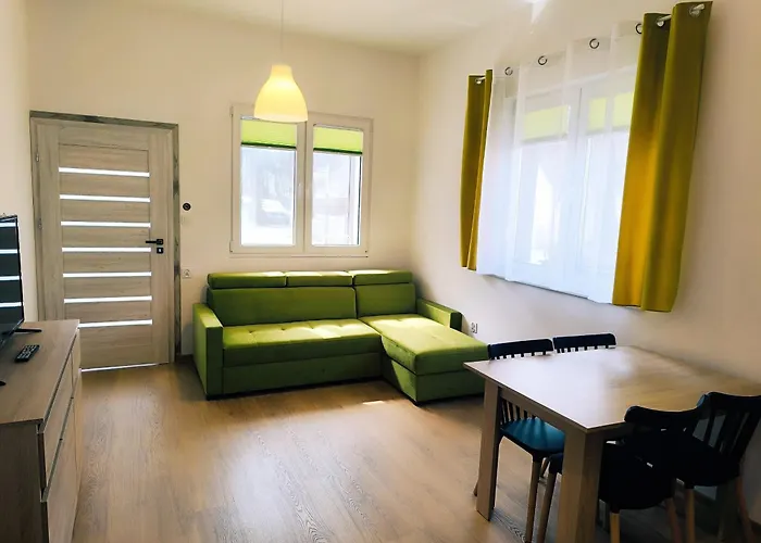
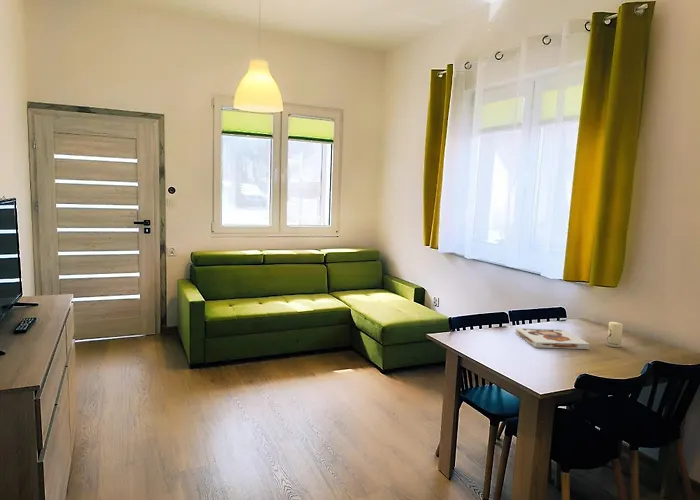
+ board game [515,327,590,350]
+ candle [606,321,624,348]
